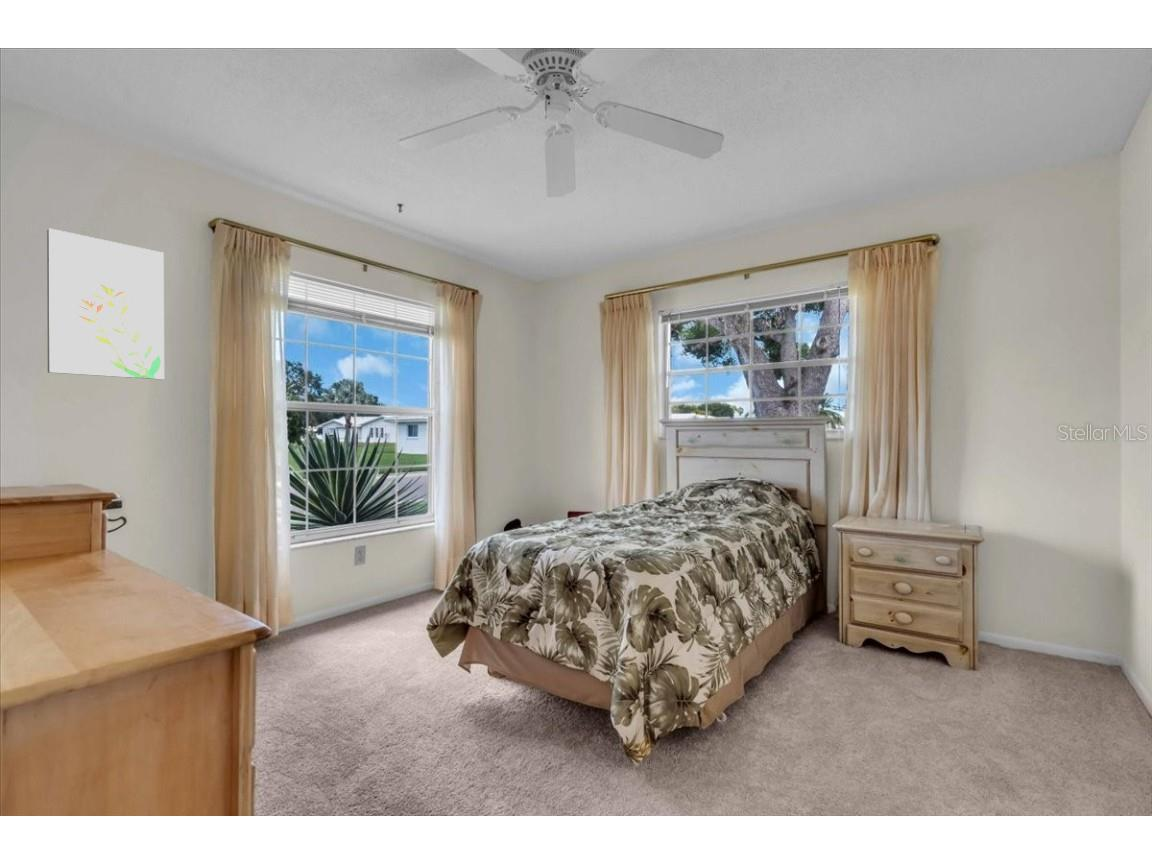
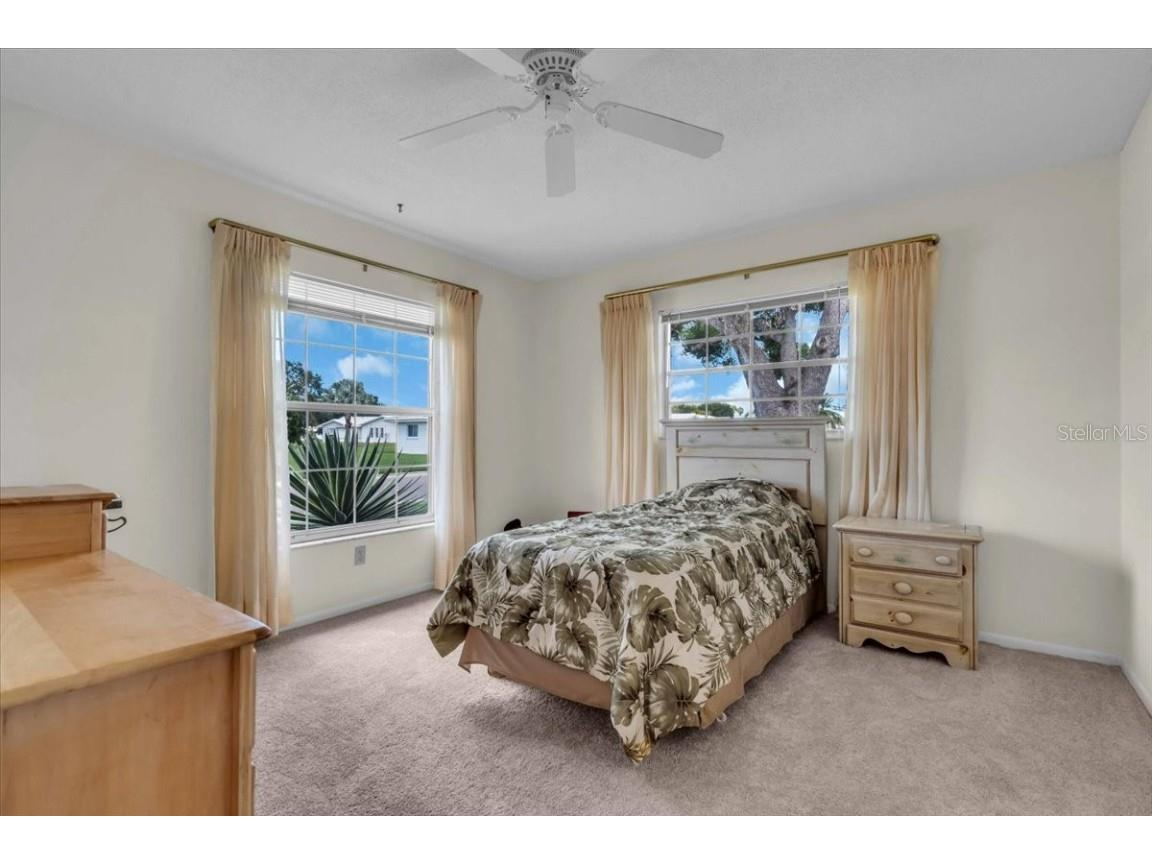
- wall art [46,227,165,380]
